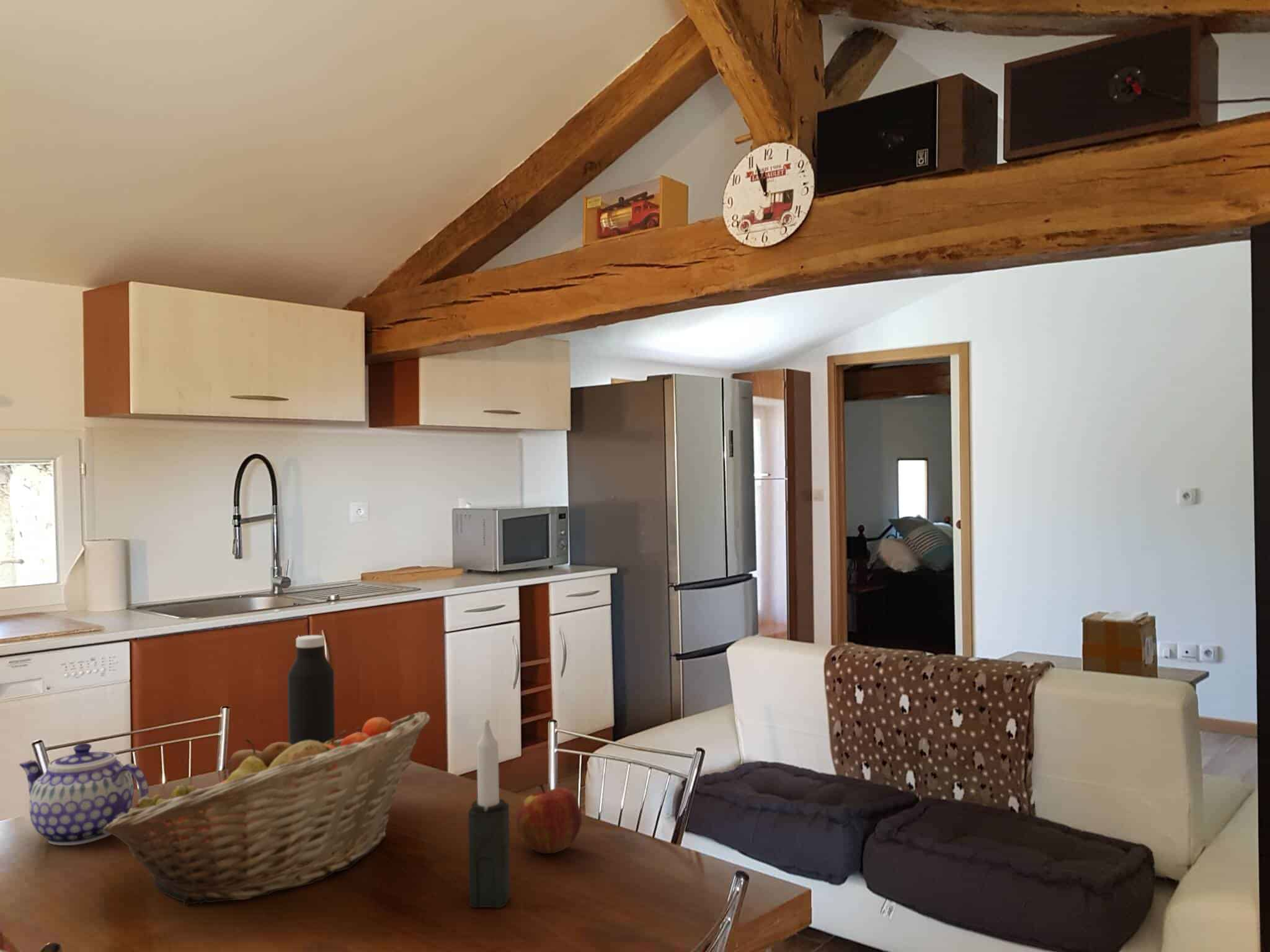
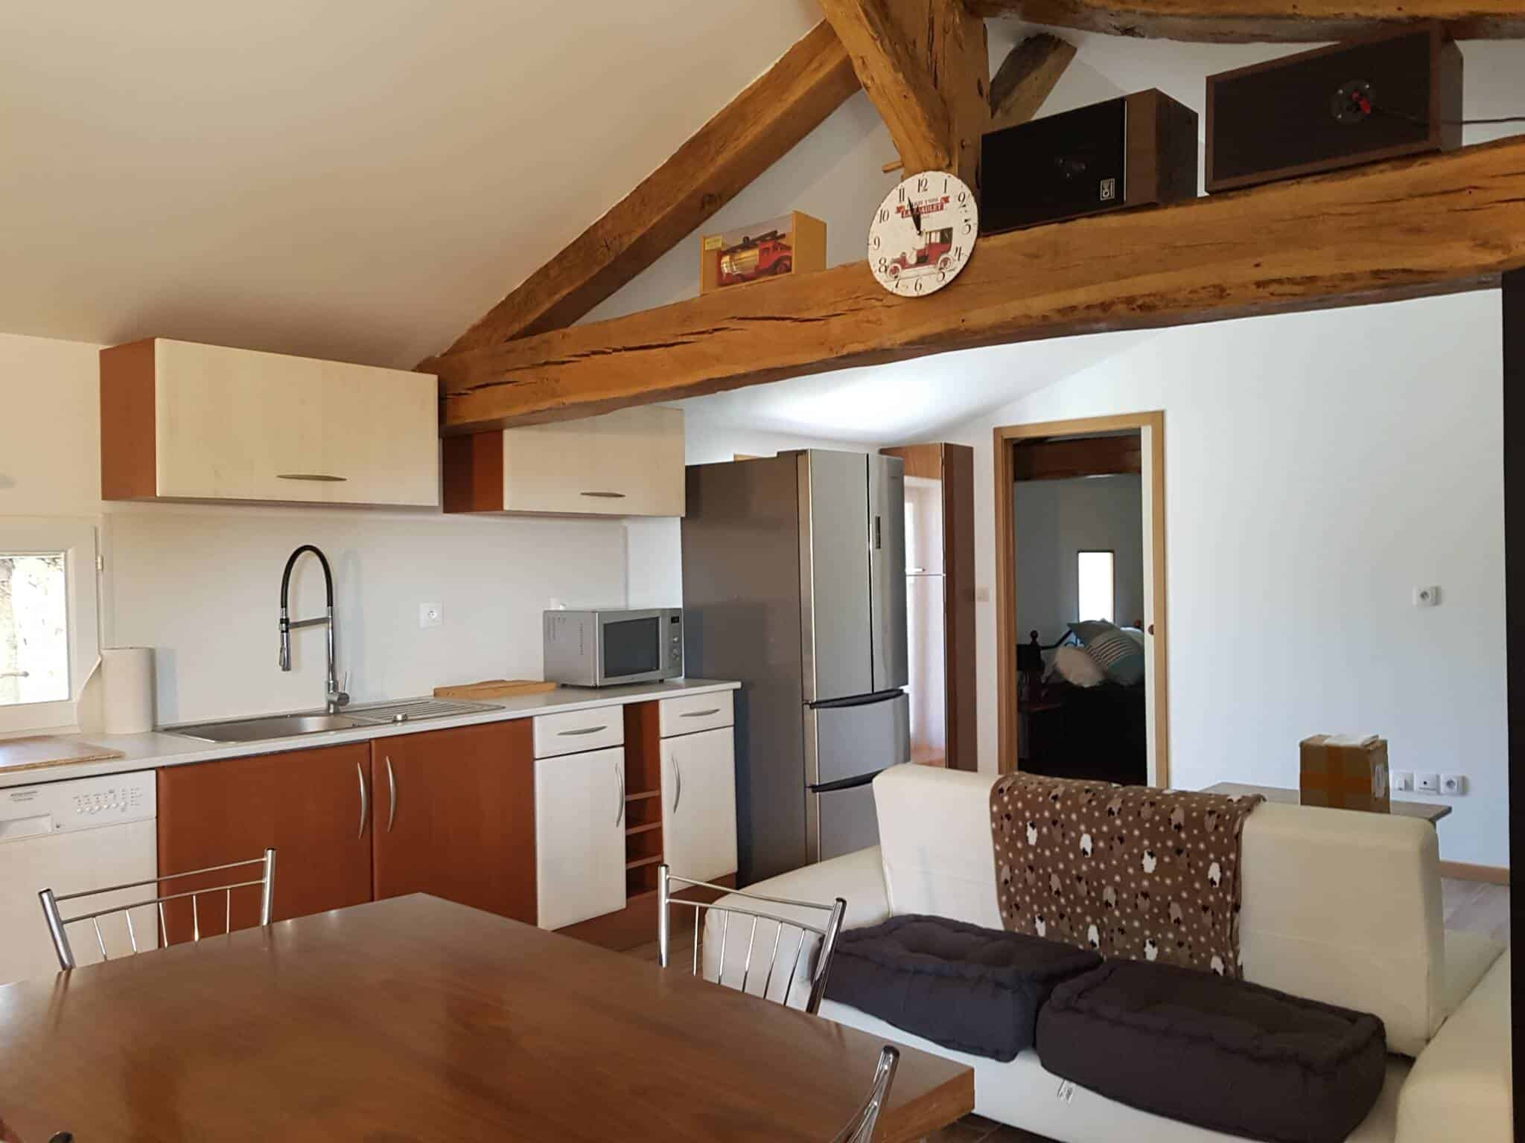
- teapot [19,743,149,846]
- water bottle [286,635,335,745]
- apple [516,783,582,854]
- fruit basket [102,712,431,906]
- candle [468,718,511,909]
